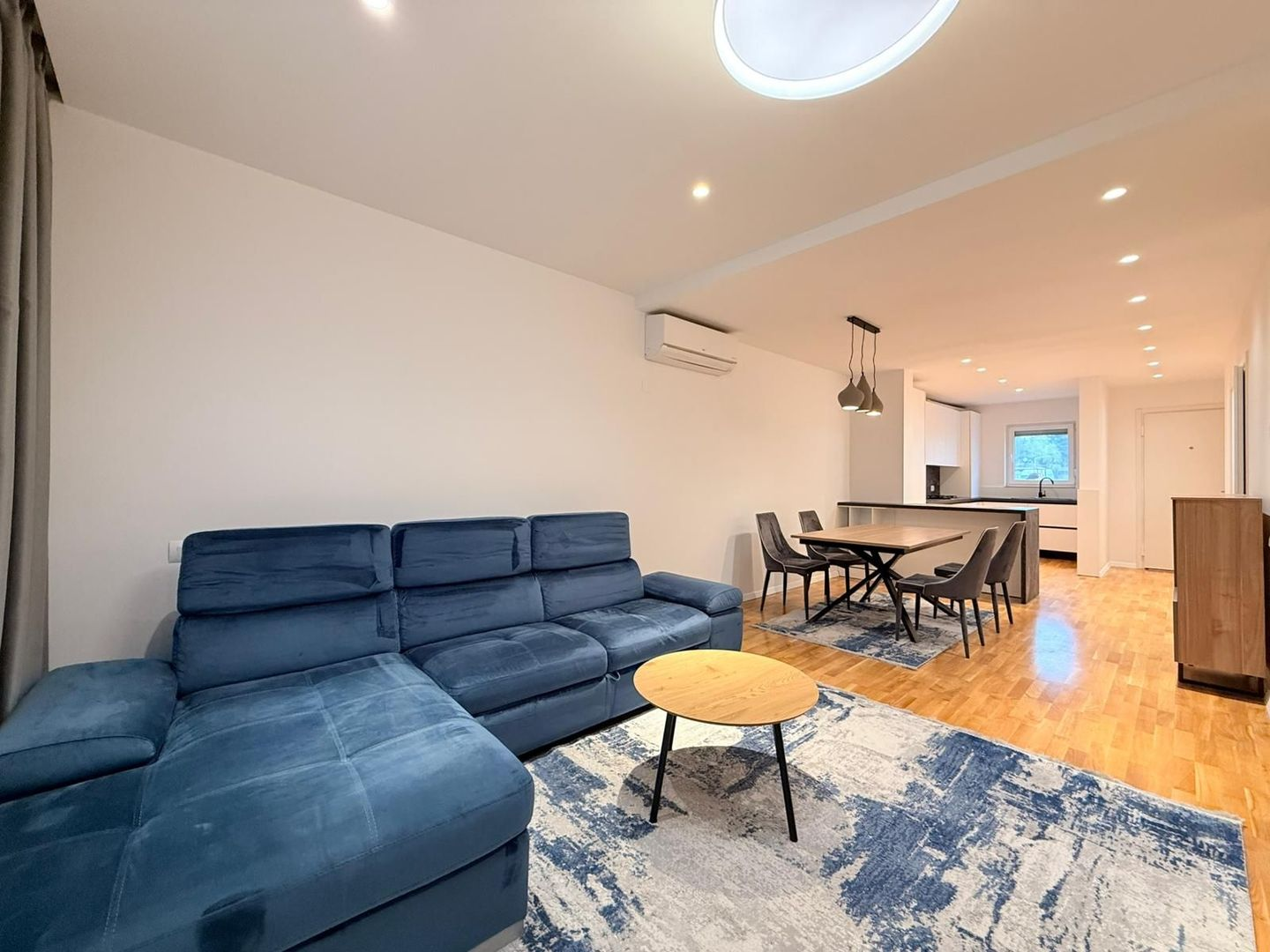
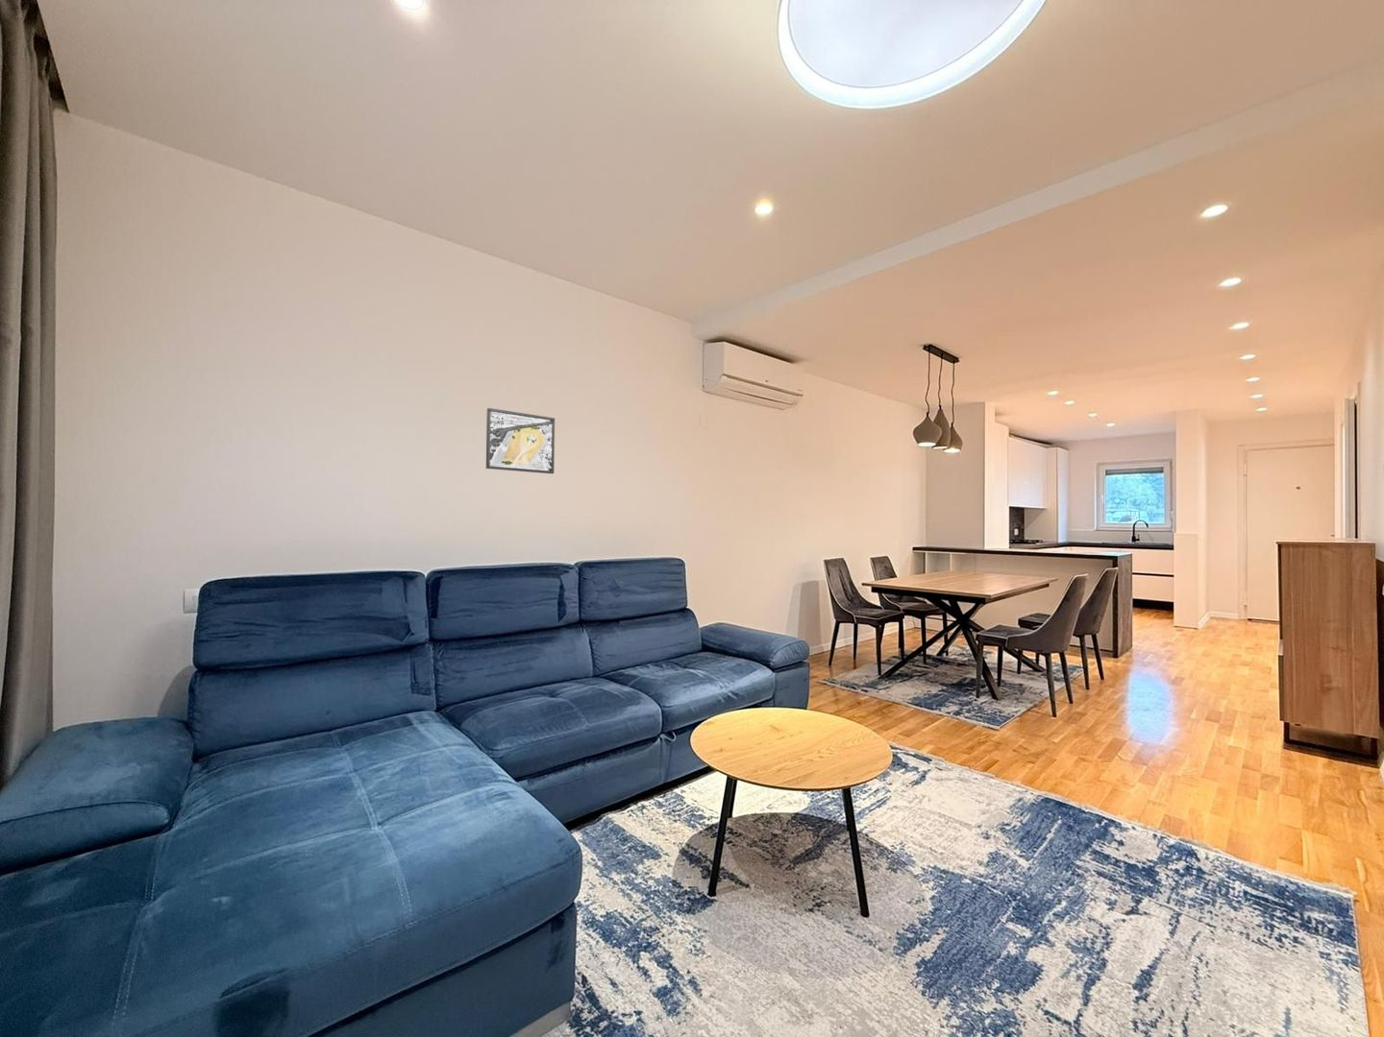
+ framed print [485,407,556,474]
